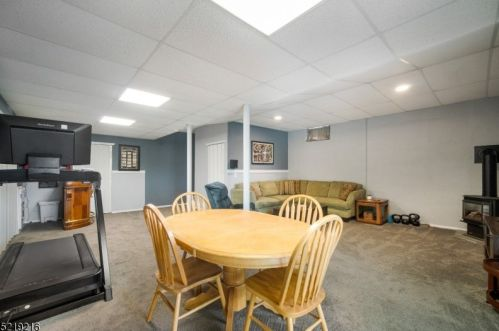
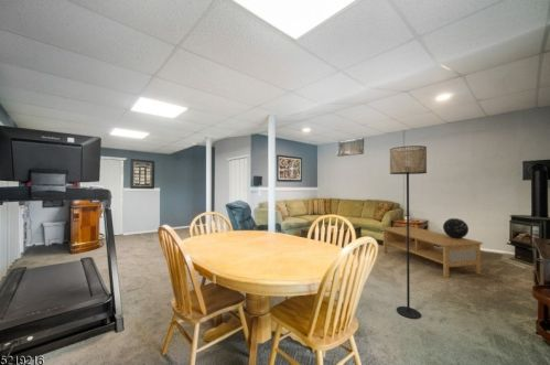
+ floor lamp [389,144,428,320]
+ decorative globe [442,217,470,238]
+ coffee table [381,225,484,279]
